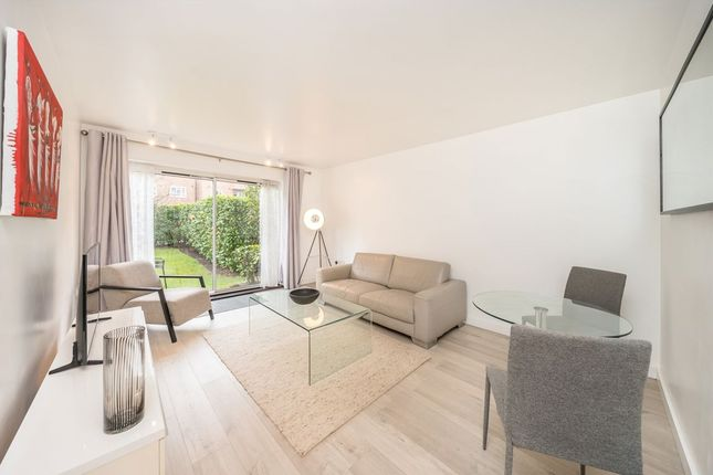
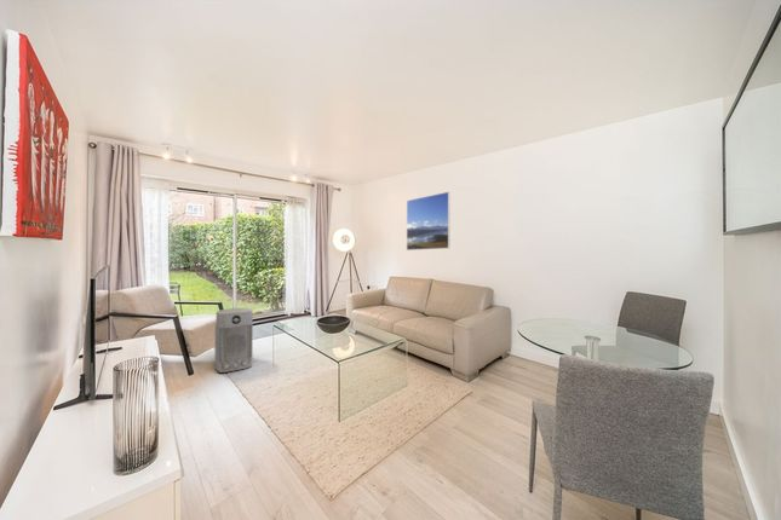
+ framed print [406,191,452,252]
+ air purifier [214,307,254,374]
